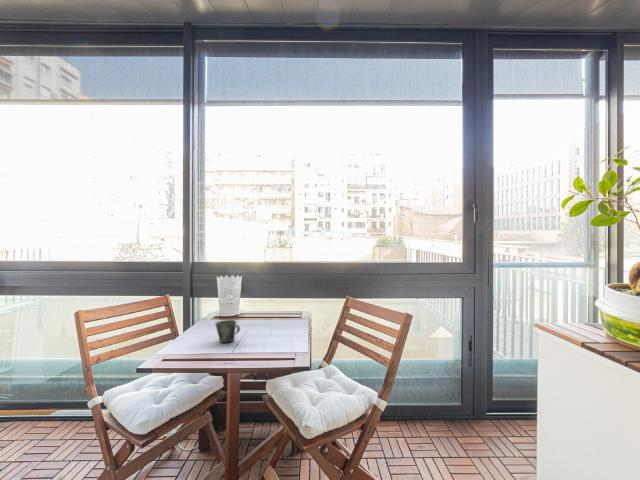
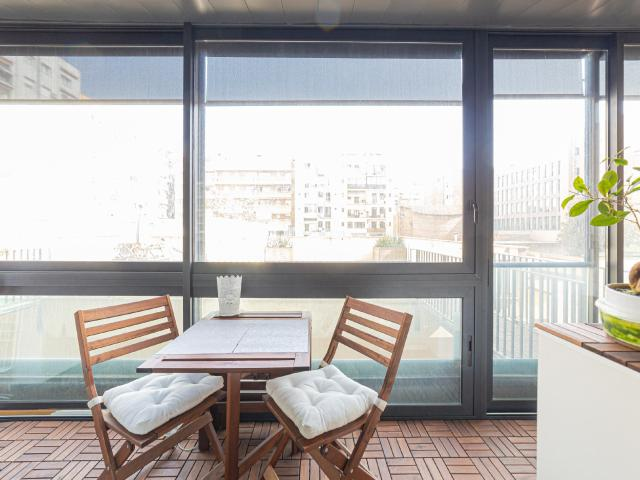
- mug [214,319,241,344]
